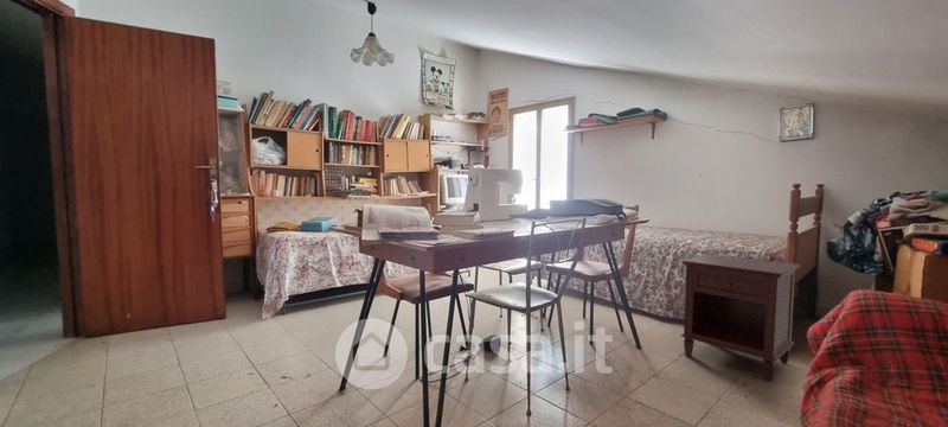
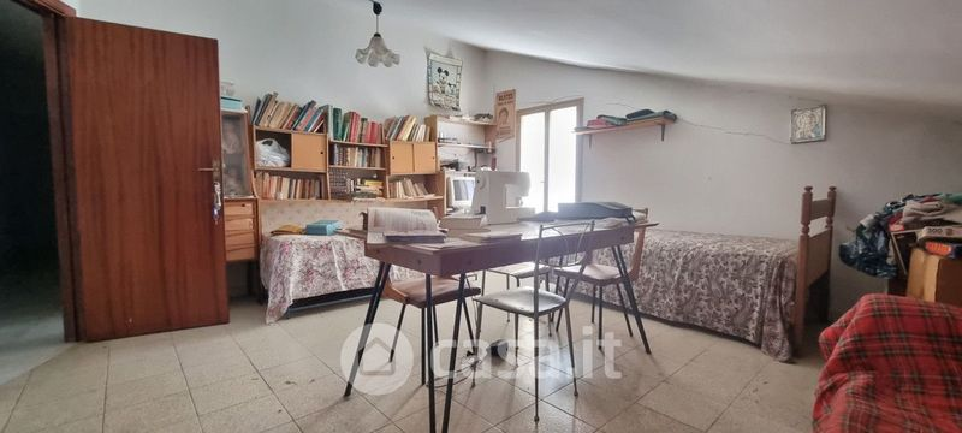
- nightstand [679,253,801,382]
